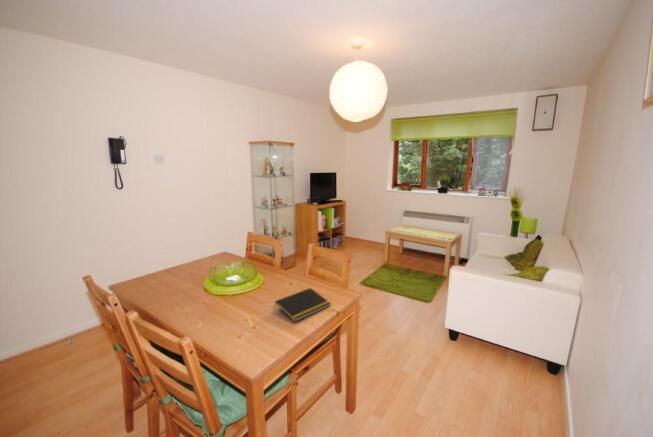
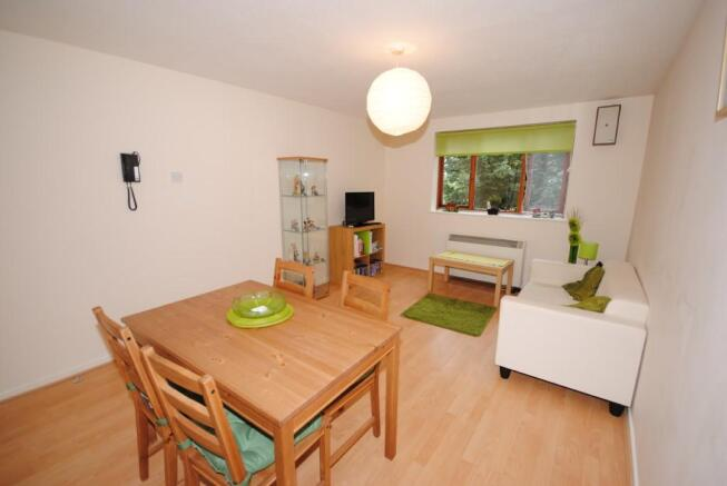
- notepad [273,287,332,323]
